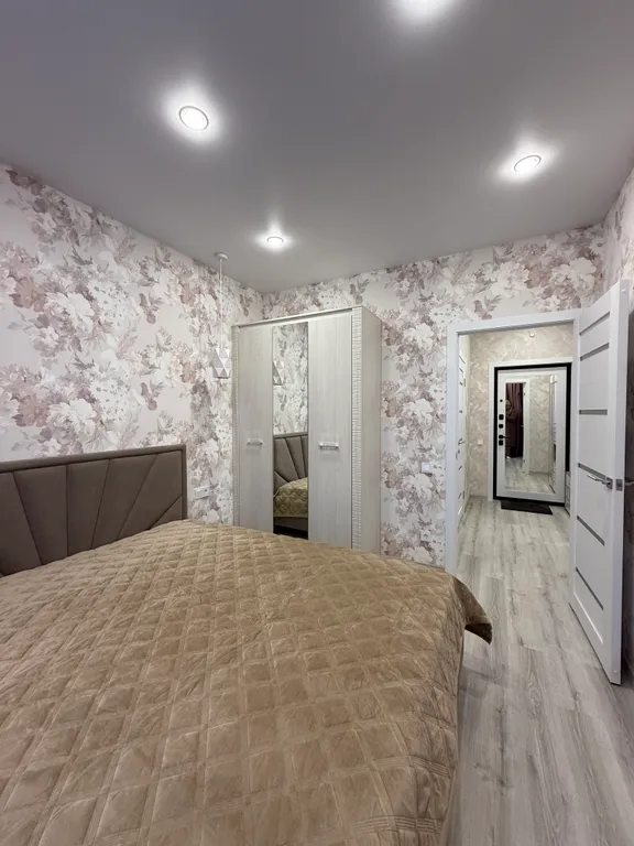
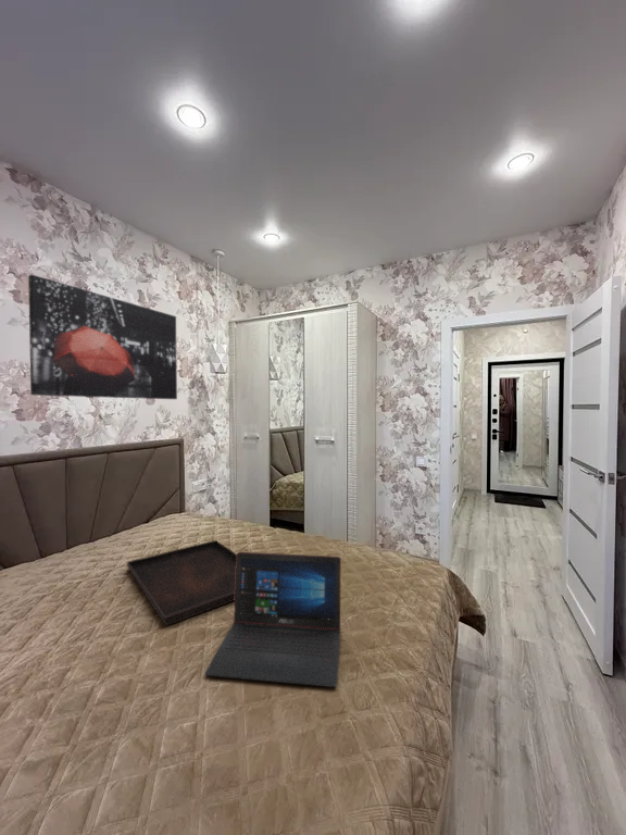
+ wall art [27,274,178,400]
+ laptop [204,551,342,688]
+ serving tray [126,539,237,627]
